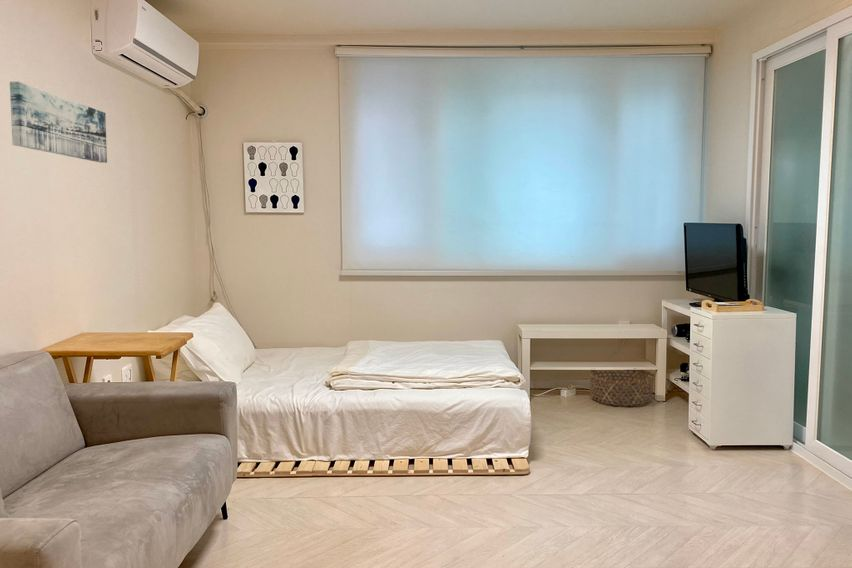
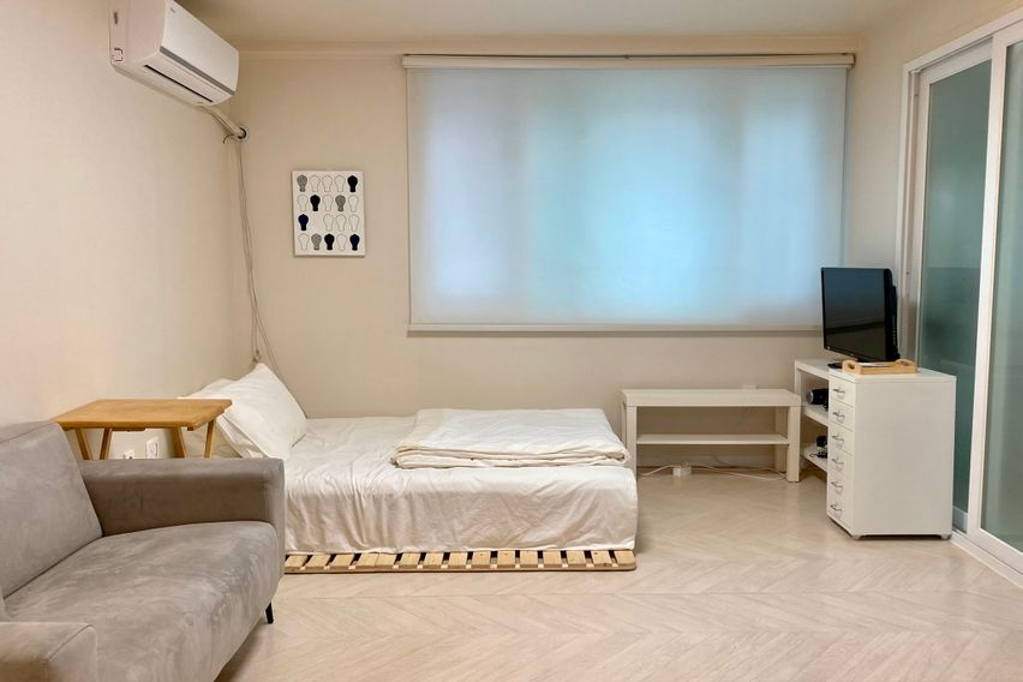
- basket [589,369,656,407]
- wall art [9,80,108,164]
